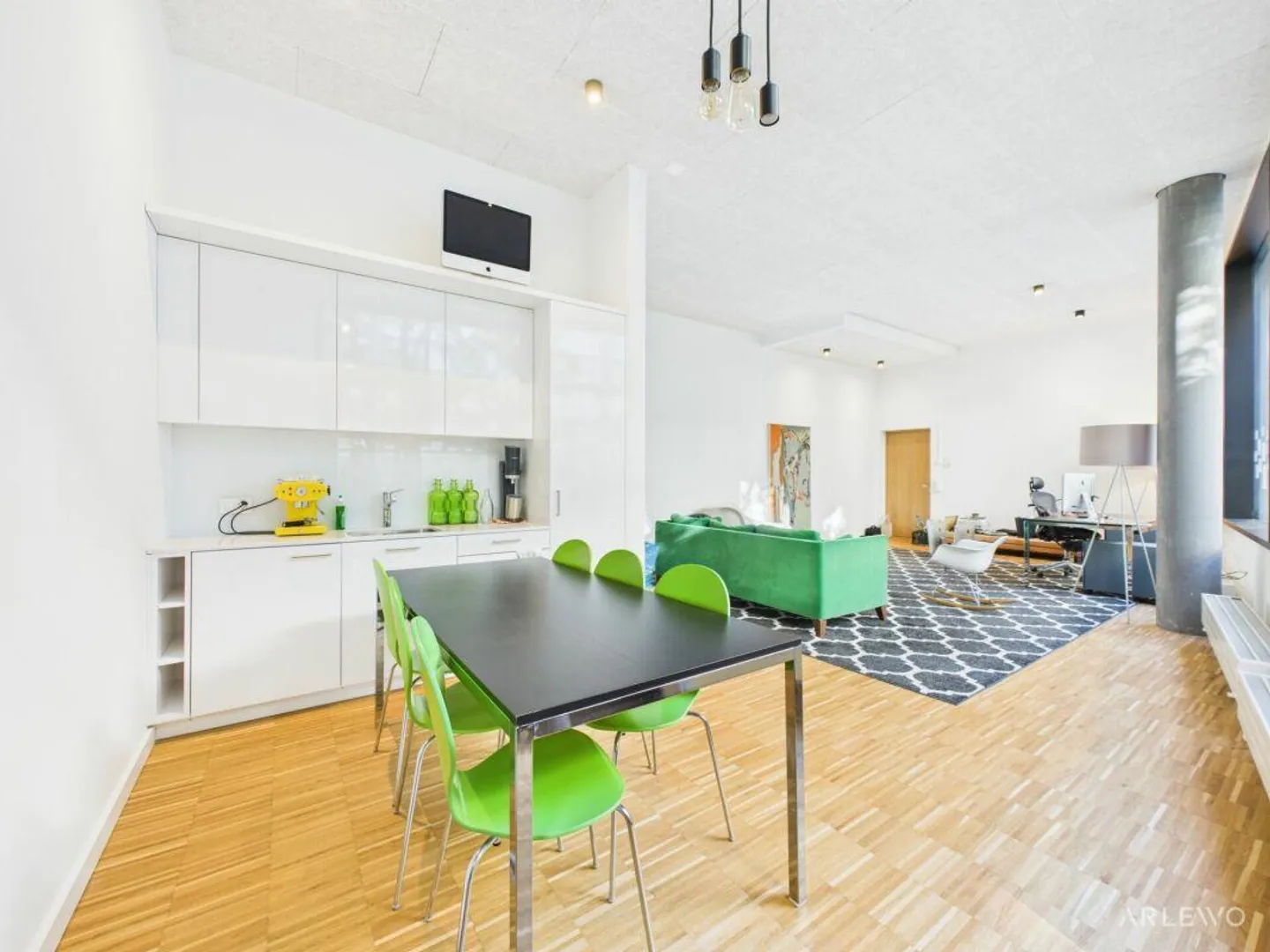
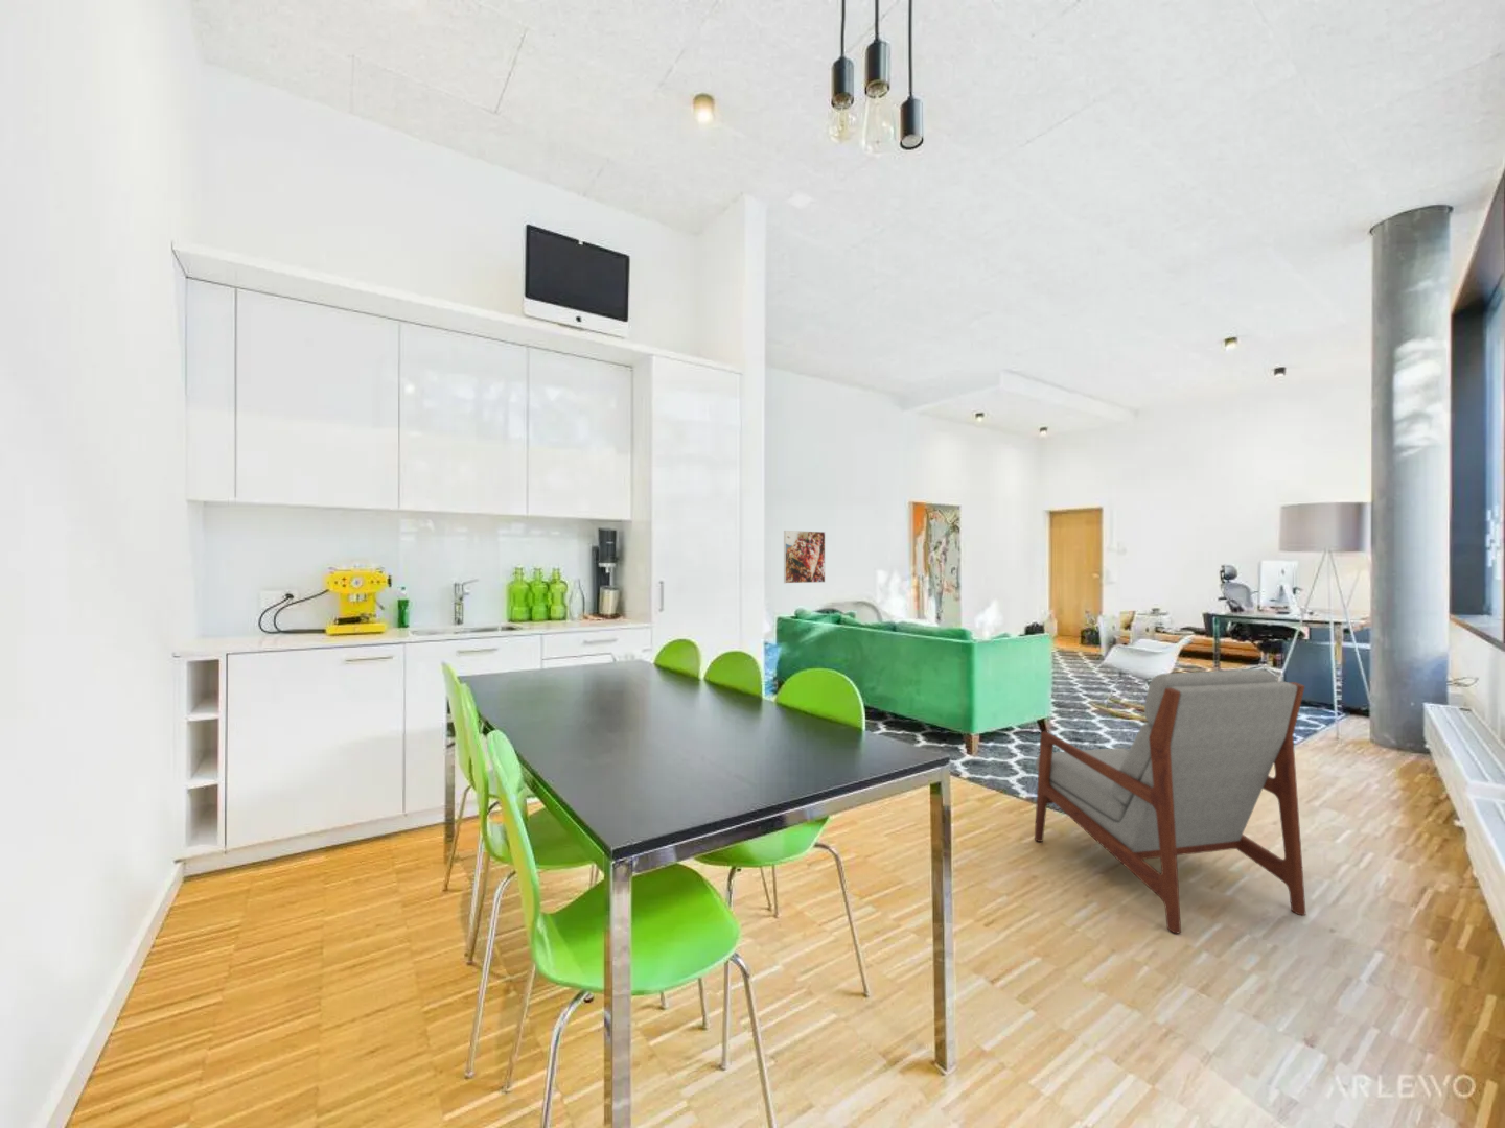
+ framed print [783,530,826,584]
+ armchair [1033,668,1306,935]
